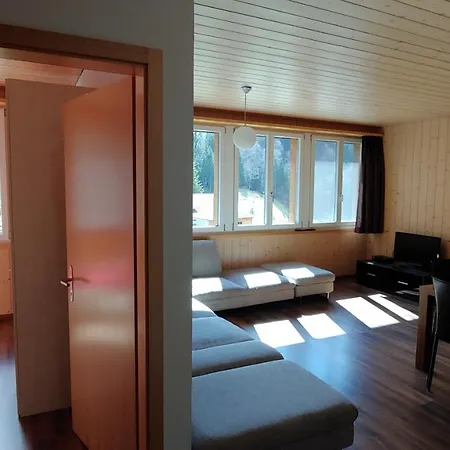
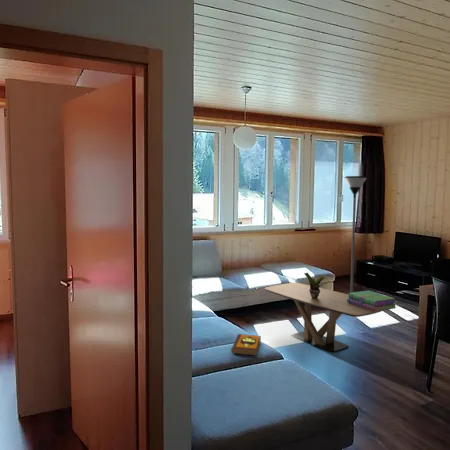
+ floor lamp [343,175,368,293]
+ hardback book [230,333,262,357]
+ stack of books [347,290,397,312]
+ coffee table [264,282,385,353]
+ potted plant [303,272,331,299]
